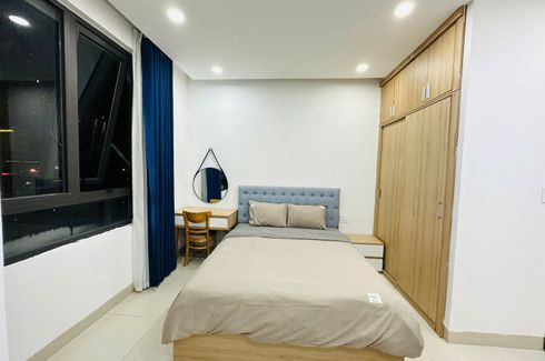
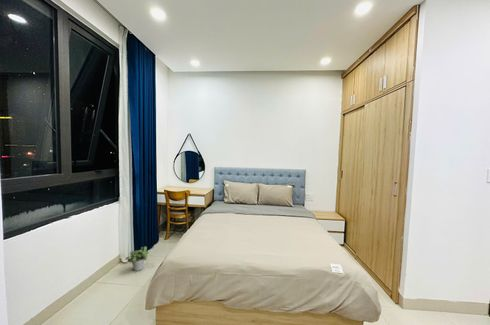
+ potted plant [124,246,150,272]
